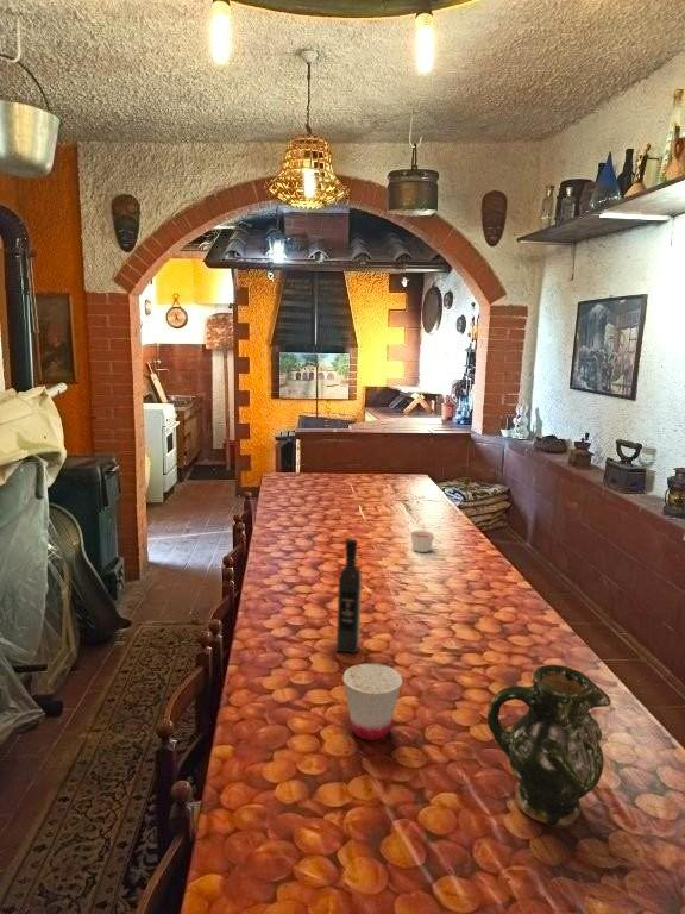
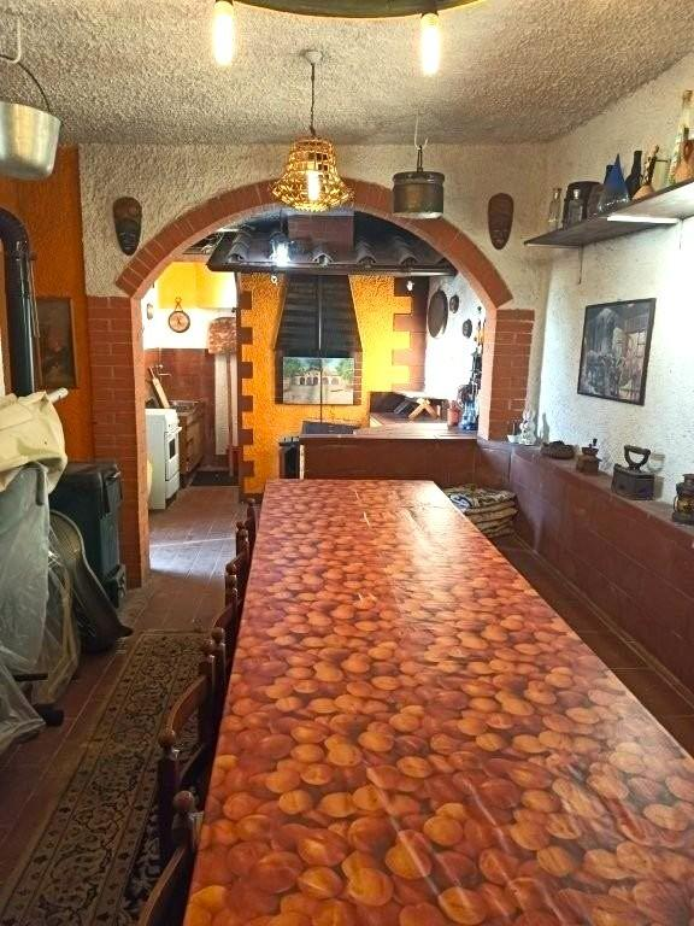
- ceramic pitcher [486,664,612,827]
- cup [342,662,403,741]
- candle [410,530,435,553]
- wine bottle [335,538,363,653]
